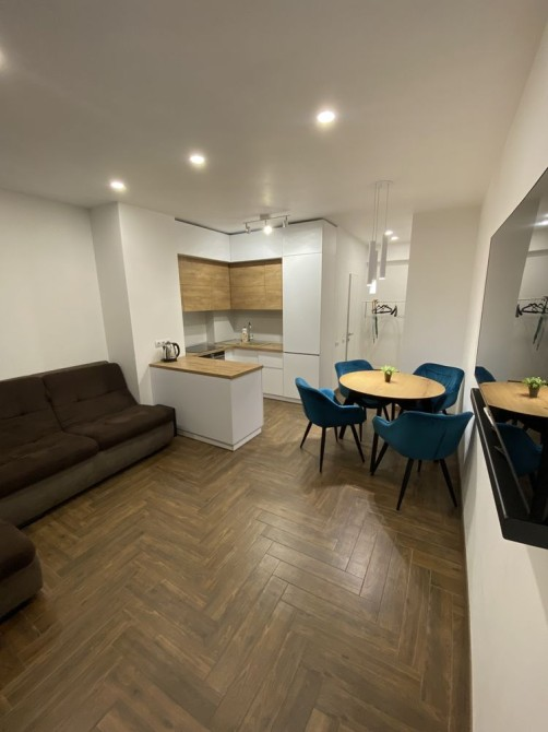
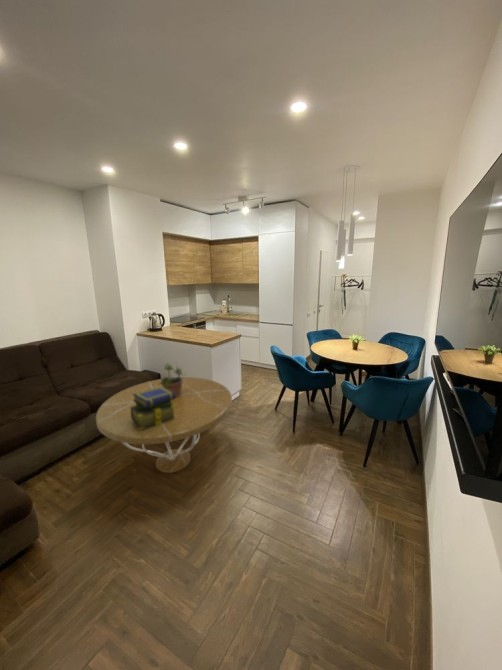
+ stack of books [131,387,175,430]
+ potted plant [159,358,187,397]
+ coffee table [95,376,233,474]
